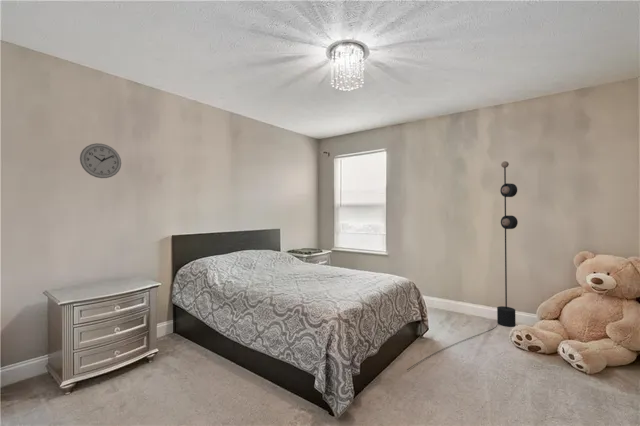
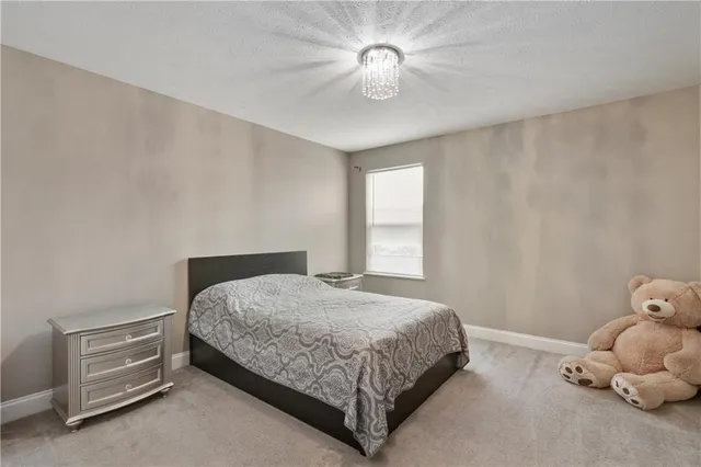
- floor lamp [406,160,519,371]
- wall clock [79,142,122,179]
